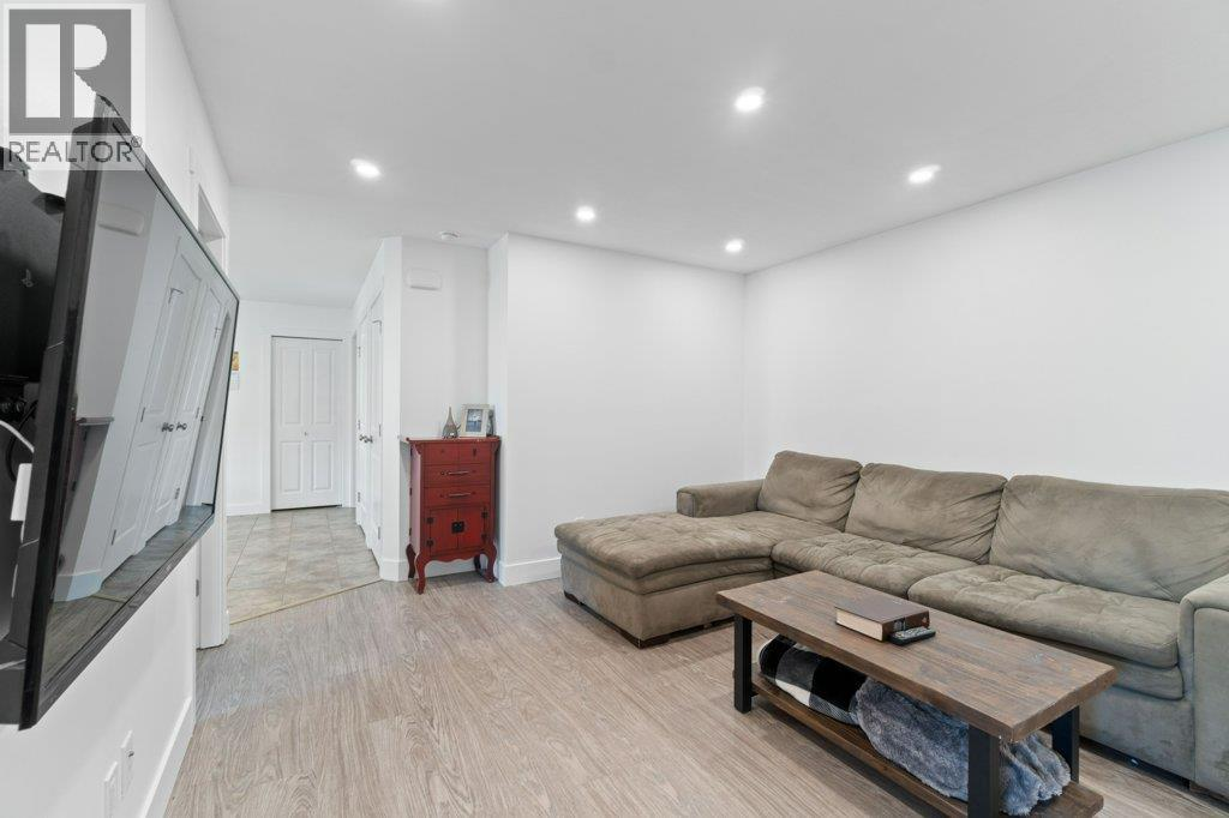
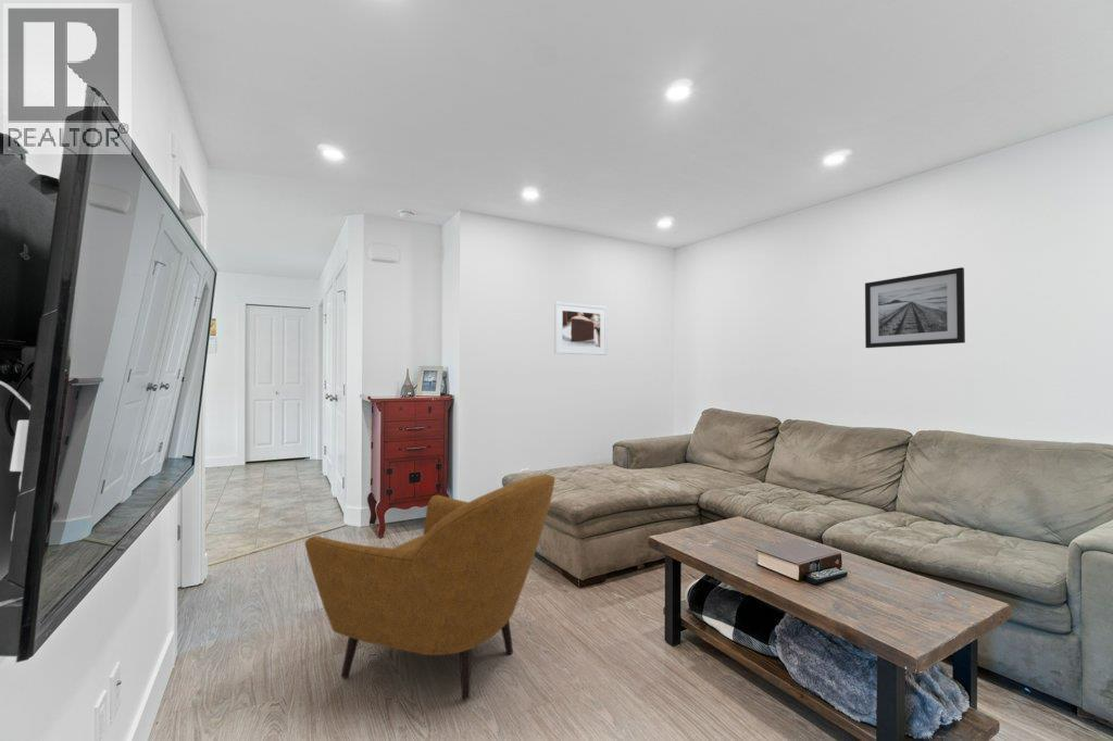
+ wall art [864,266,966,349]
+ armchair [304,474,556,700]
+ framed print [553,301,608,356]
